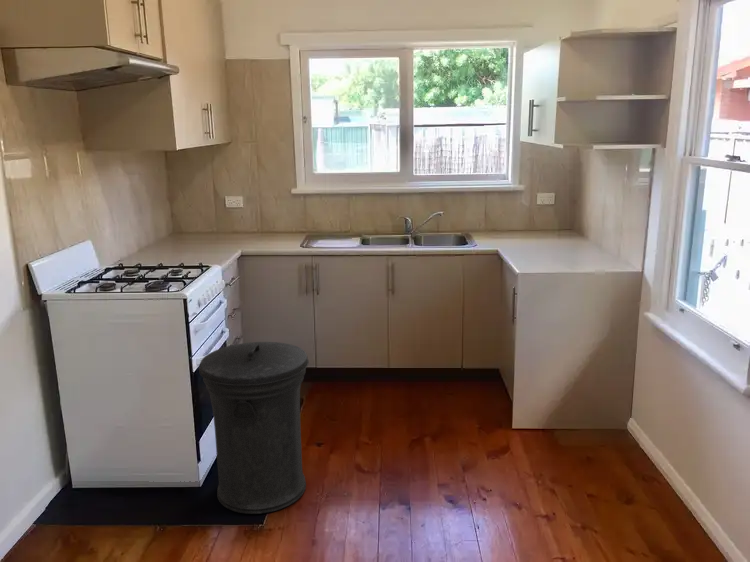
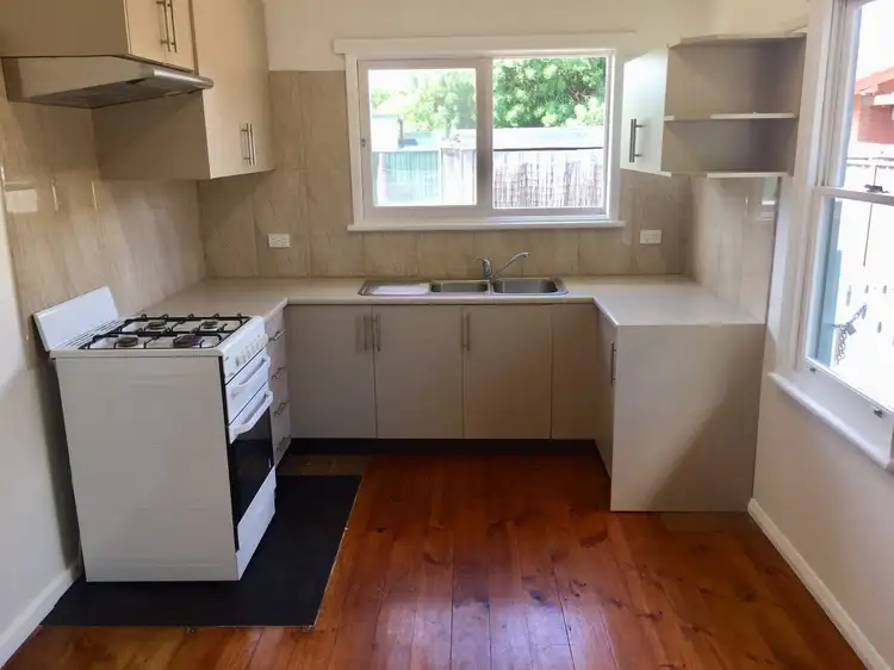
- trash can [198,341,310,515]
